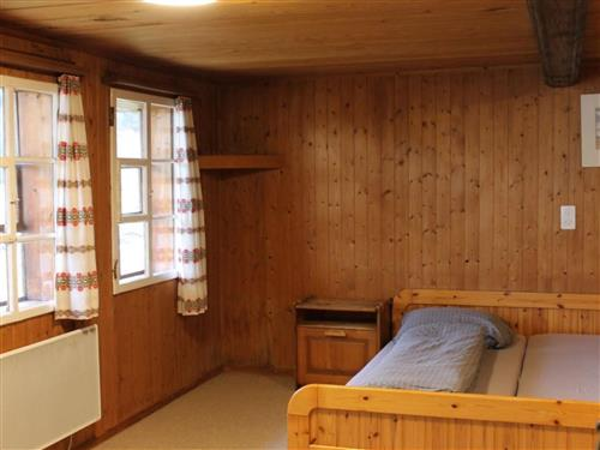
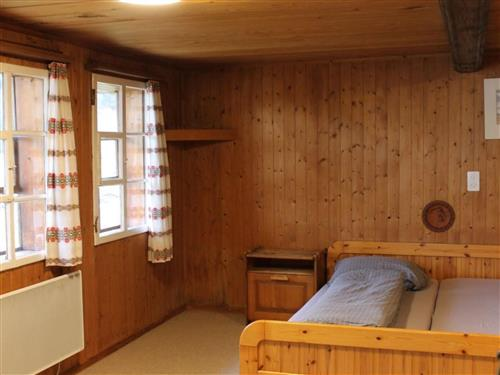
+ decorative plate [421,199,456,234]
